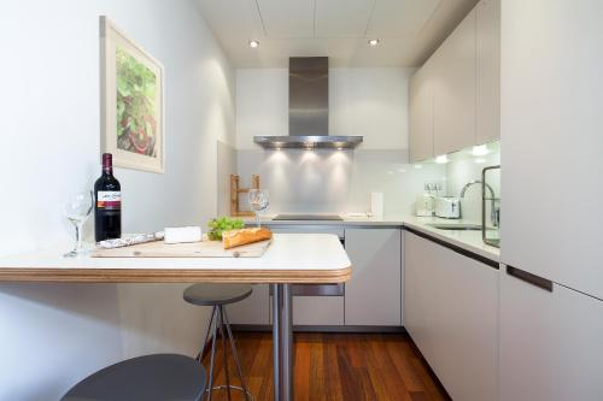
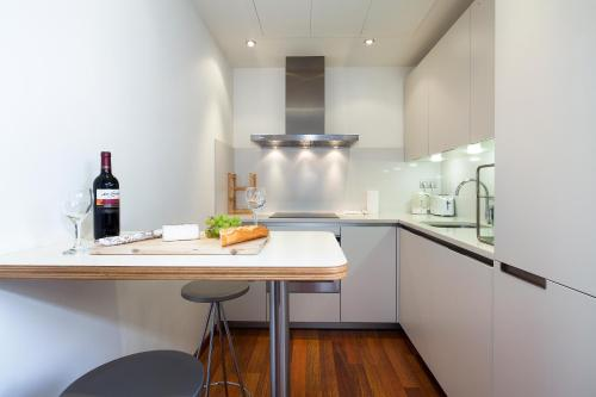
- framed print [98,14,166,175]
